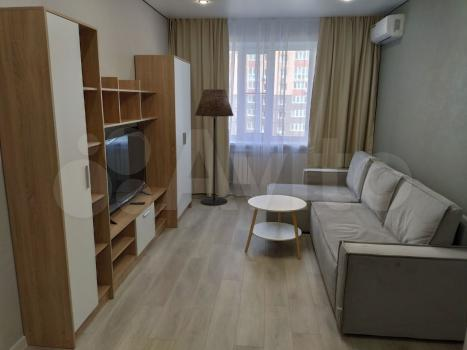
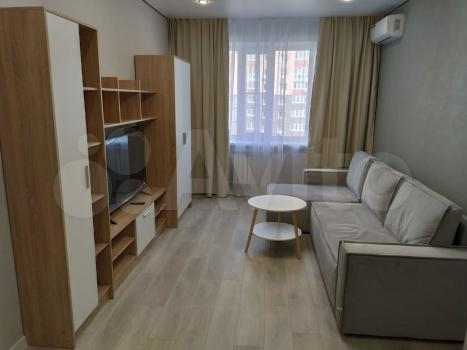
- floor lamp [194,88,235,207]
